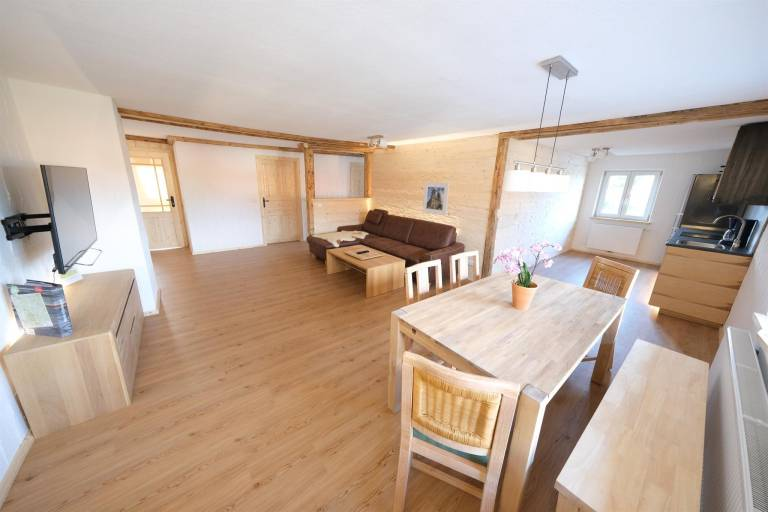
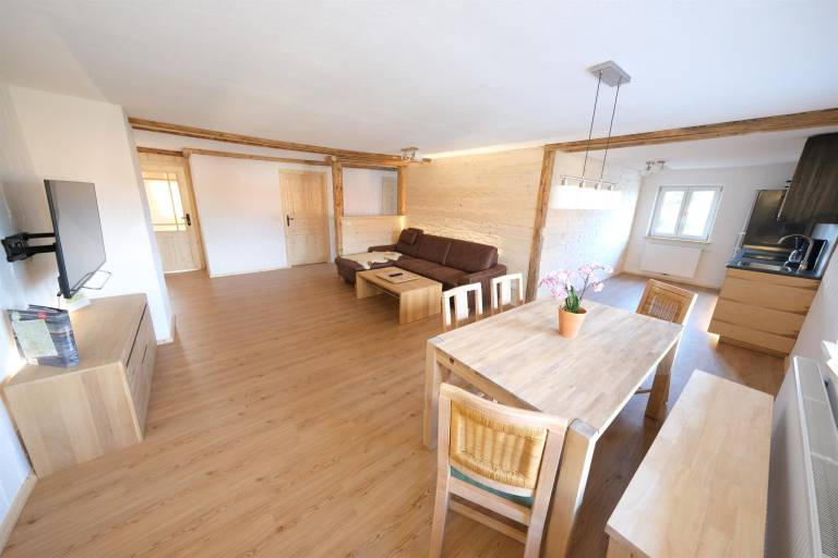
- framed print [422,181,450,217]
